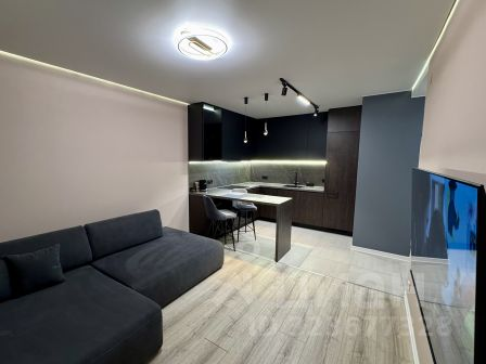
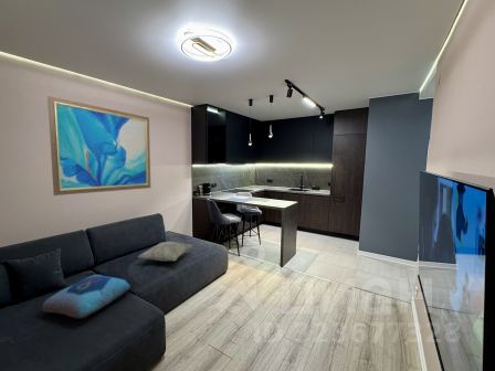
+ wall art [46,95,151,197]
+ cushion [41,274,131,319]
+ decorative pillow [137,241,193,263]
